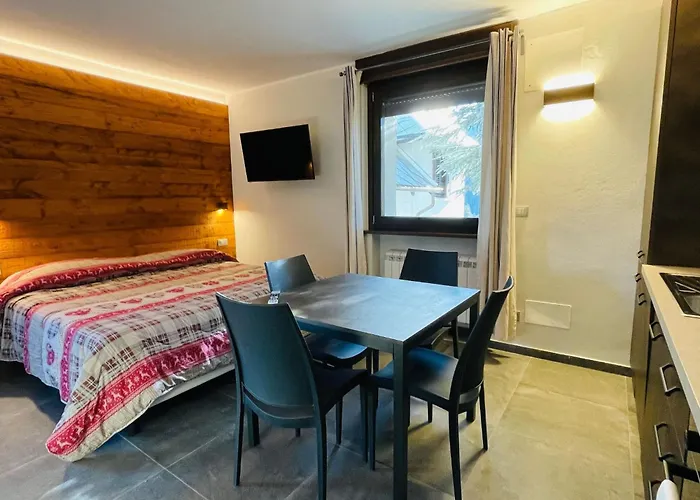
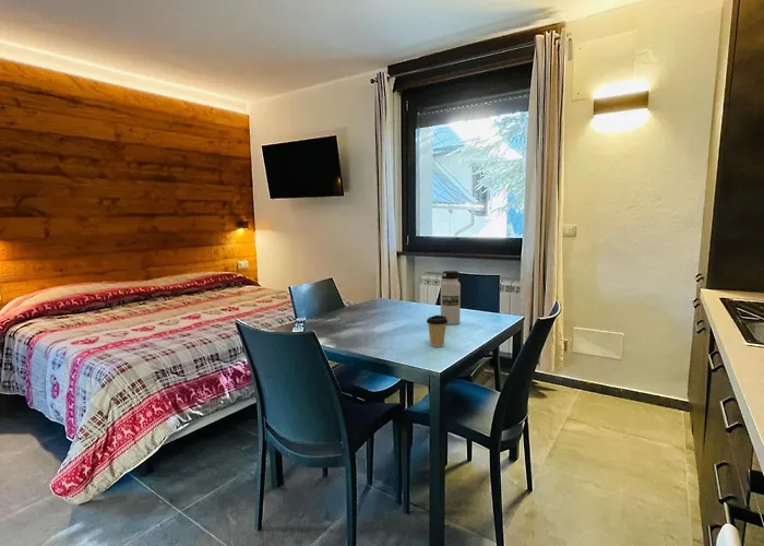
+ water bottle [440,270,462,325]
+ coffee cup [426,314,447,348]
